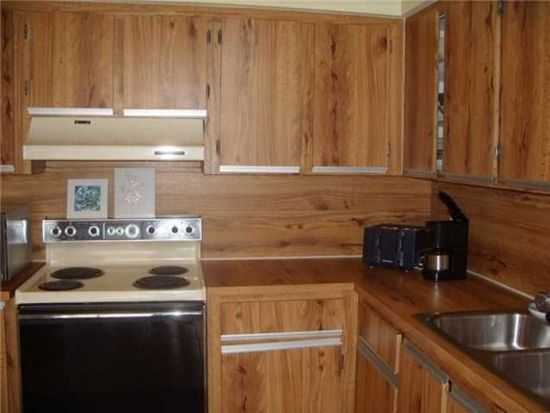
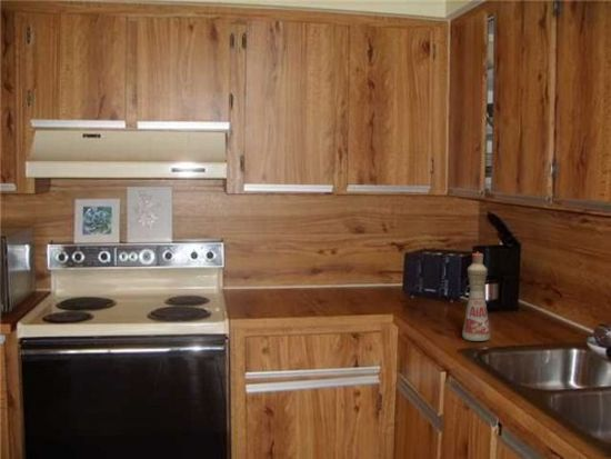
+ bottle [461,251,491,342]
